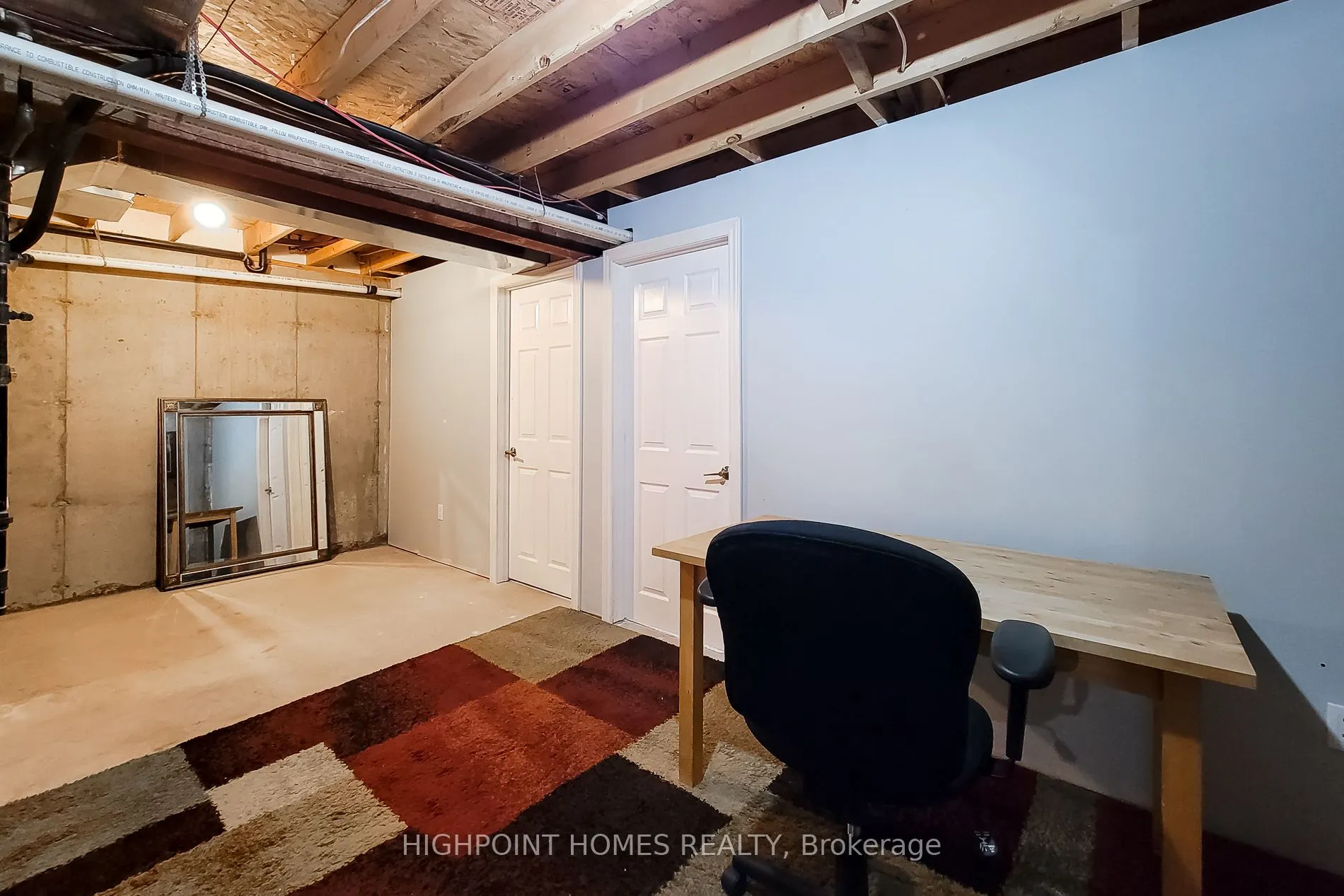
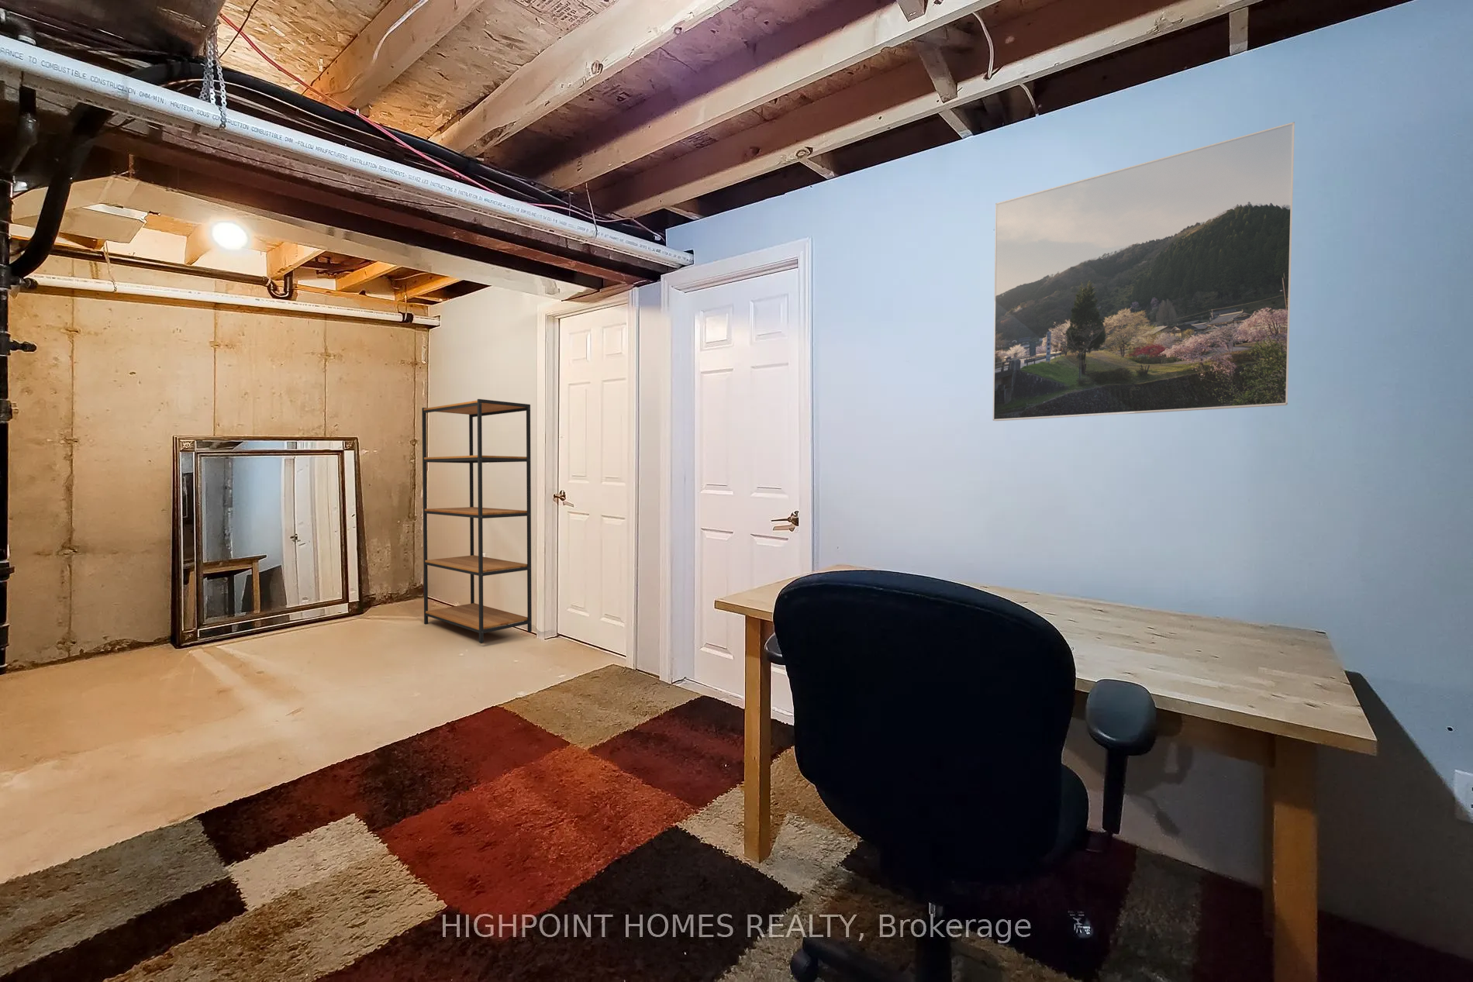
+ bookshelf [421,398,533,644]
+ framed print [992,121,1295,422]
